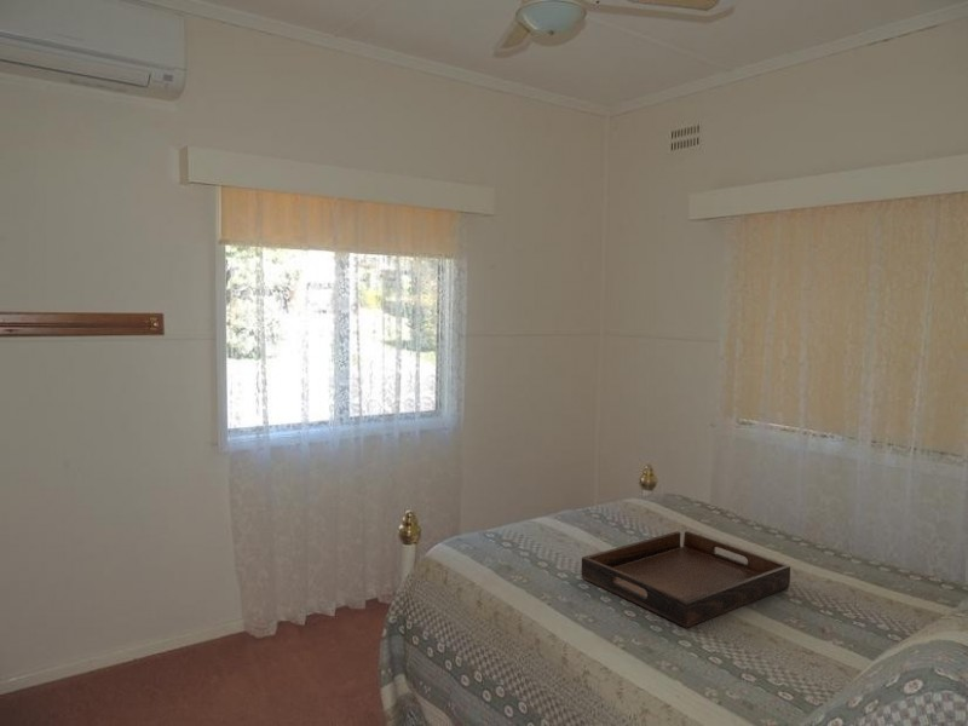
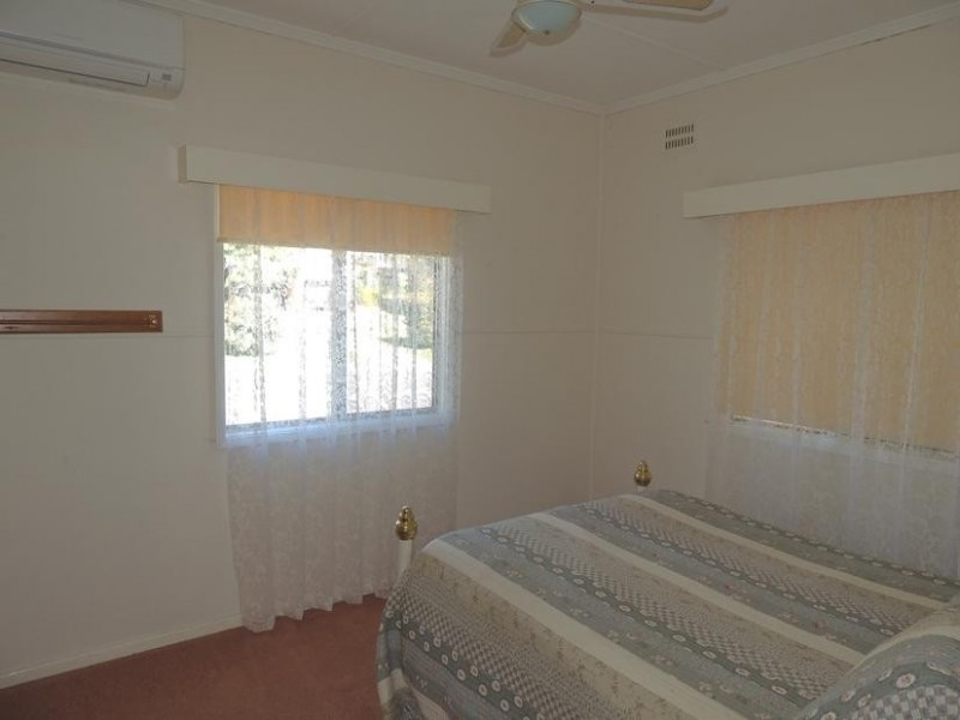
- serving tray [581,530,791,629]
